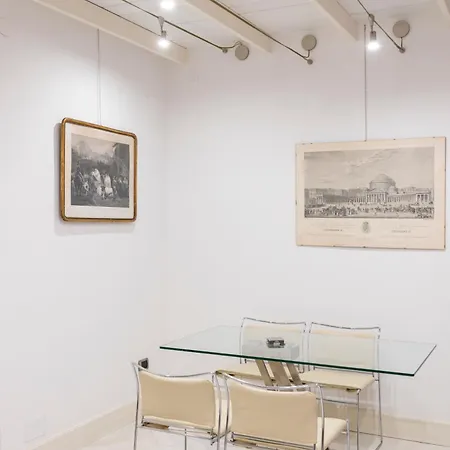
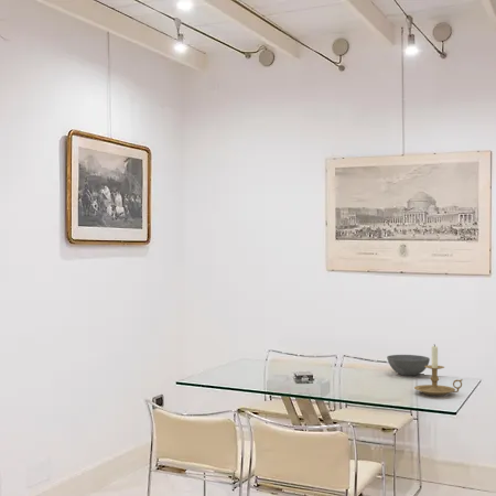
+ bowl [386,354,431,377]
+ candle holder [413,344,464,397]
